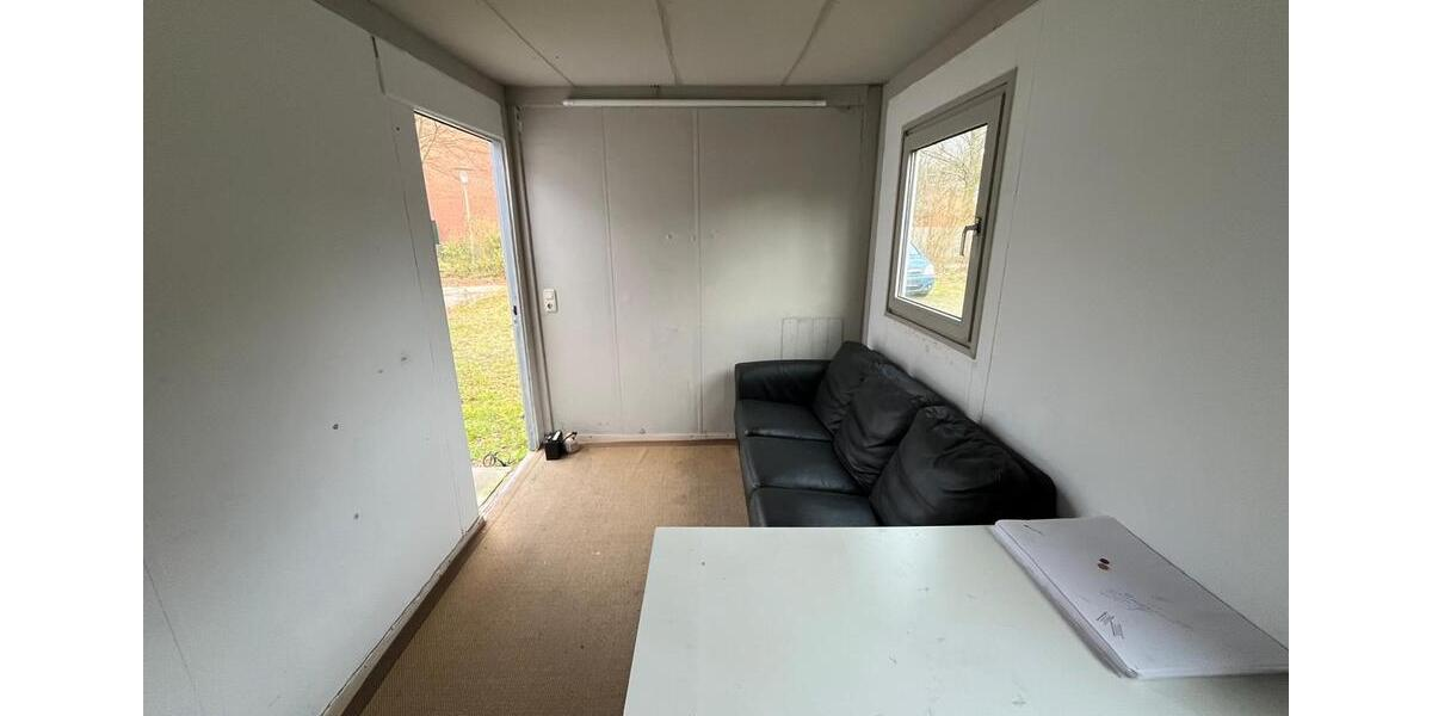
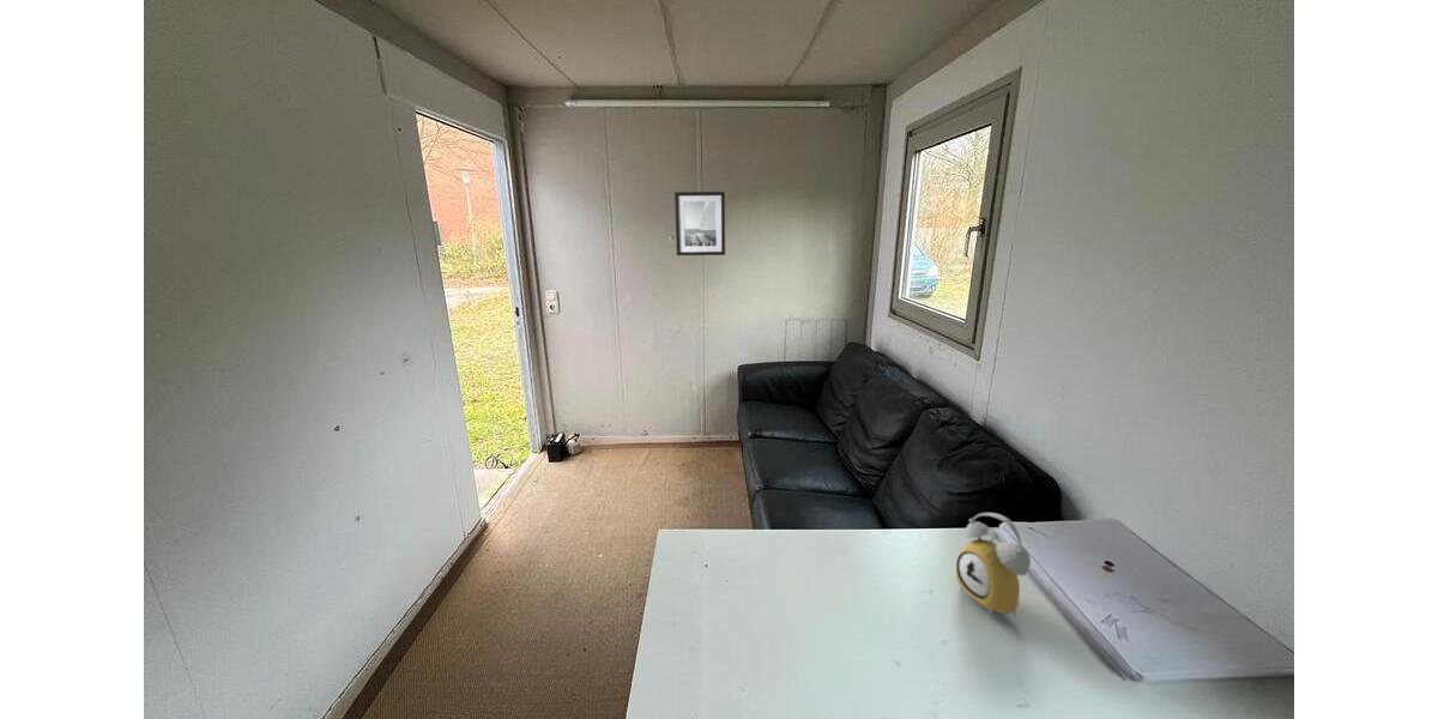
+ wall art [673,191,726,256]
+ alarm clock [955,512,1032,618]
